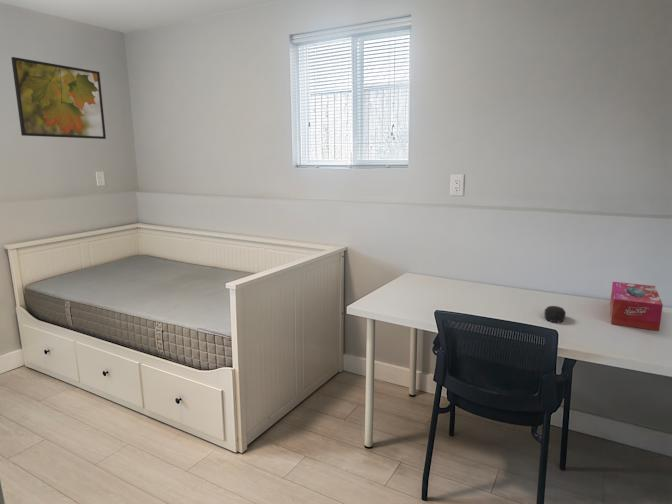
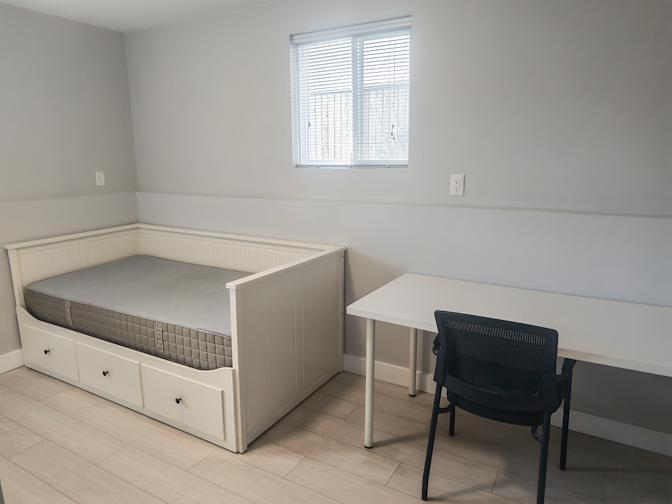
- tissue box [609,281,664,332]
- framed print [10,56,107,140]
- computer mouse [544,305,567,323]
